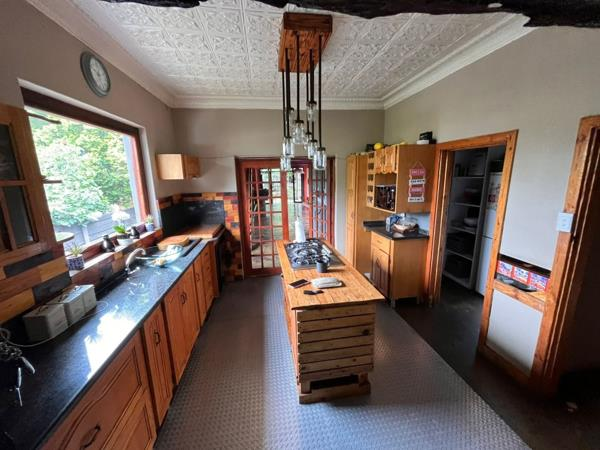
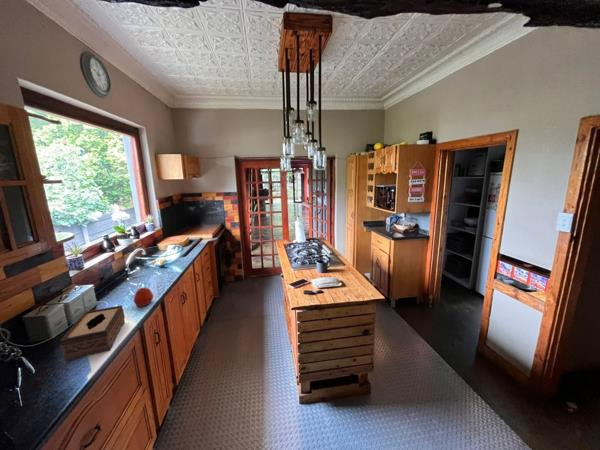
+ apple [133,287,154,308]
+ tissue box [60,305,126,362]
